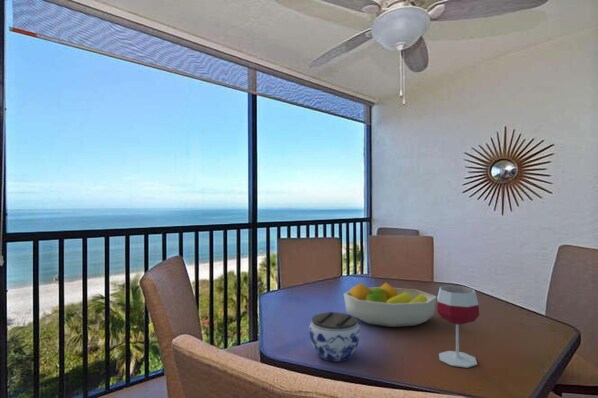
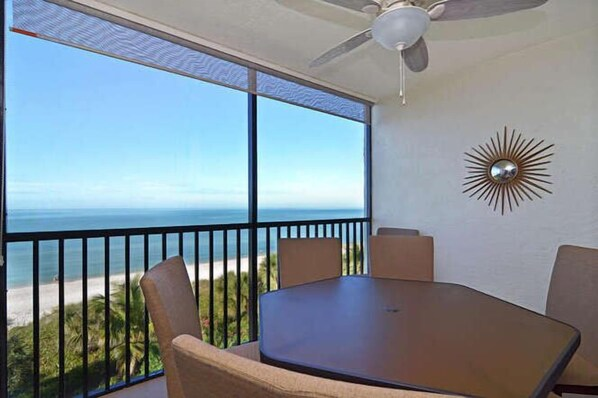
- fruit bowl [343,282,438,328]
- wineglass [436,285,480,369]
- jar [308,311,361,362]
